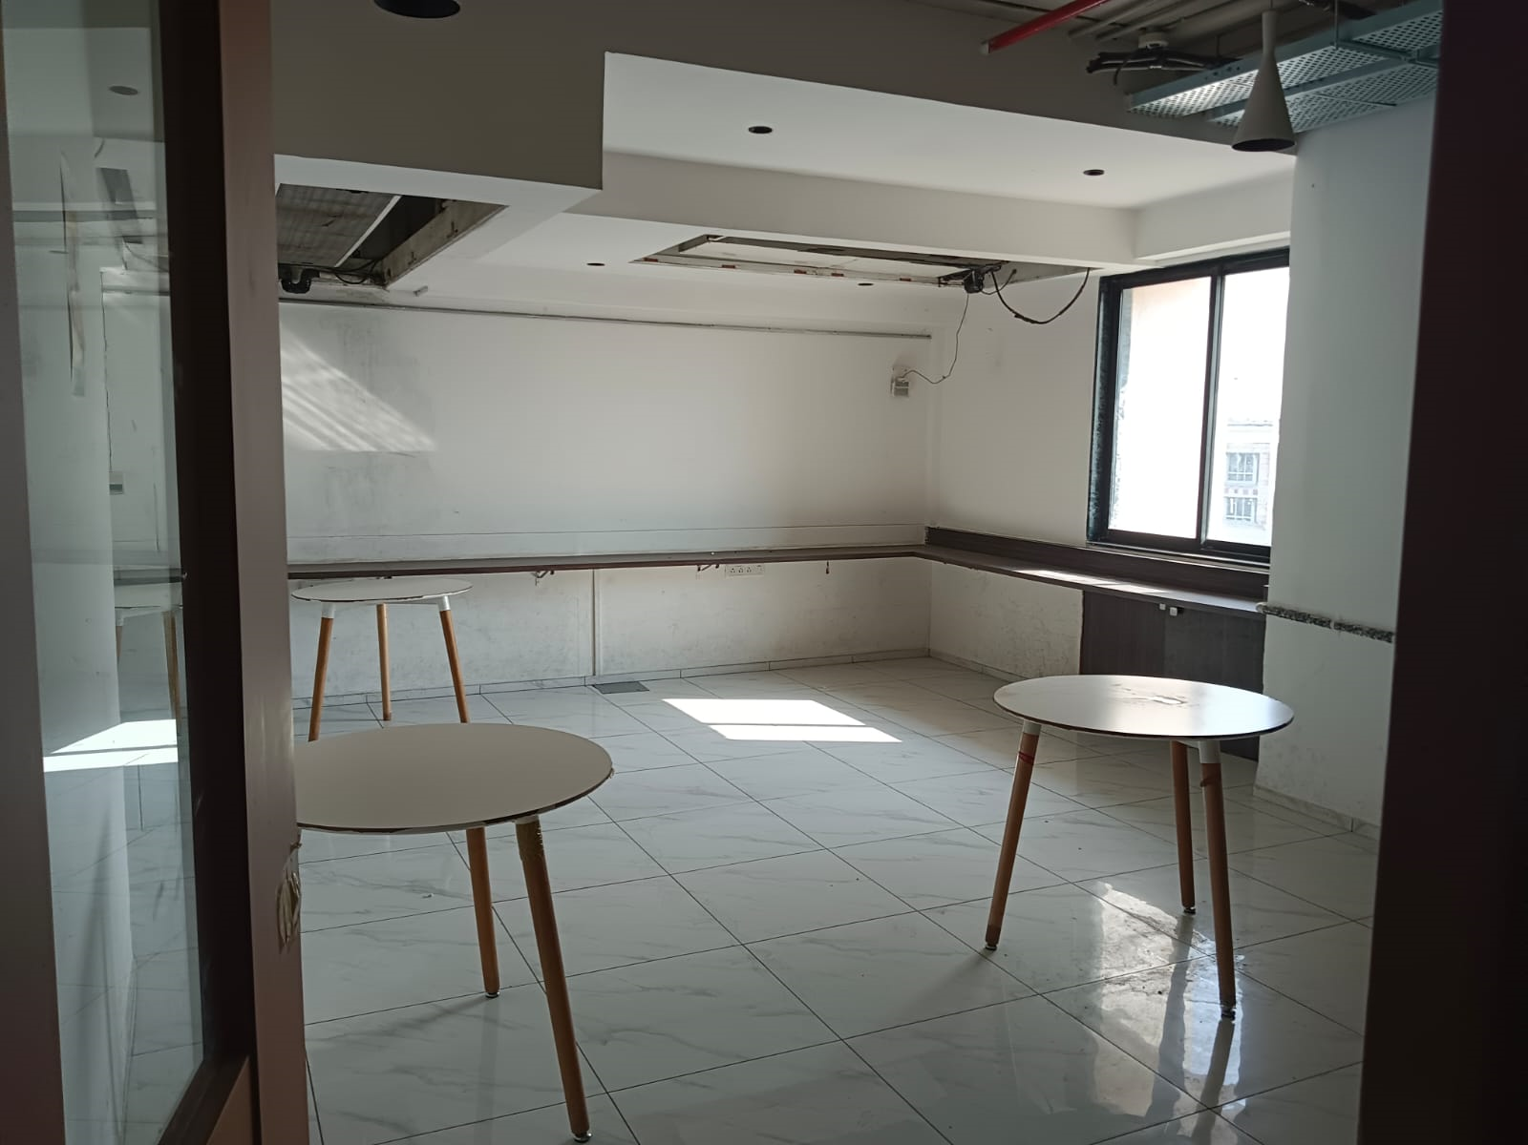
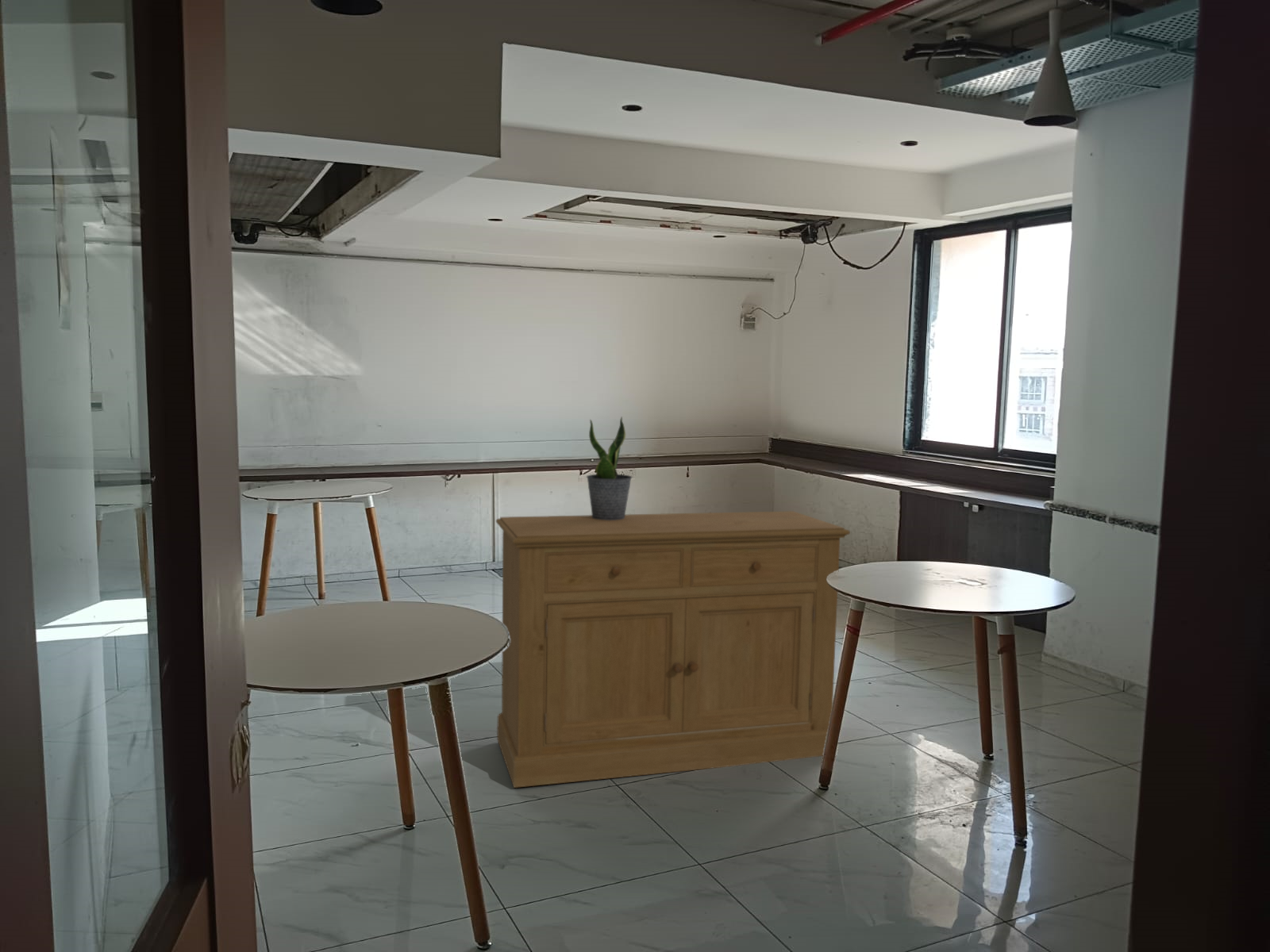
+ sideboard [495,510,851,789]
+ potted plant [586,416,633,520]
